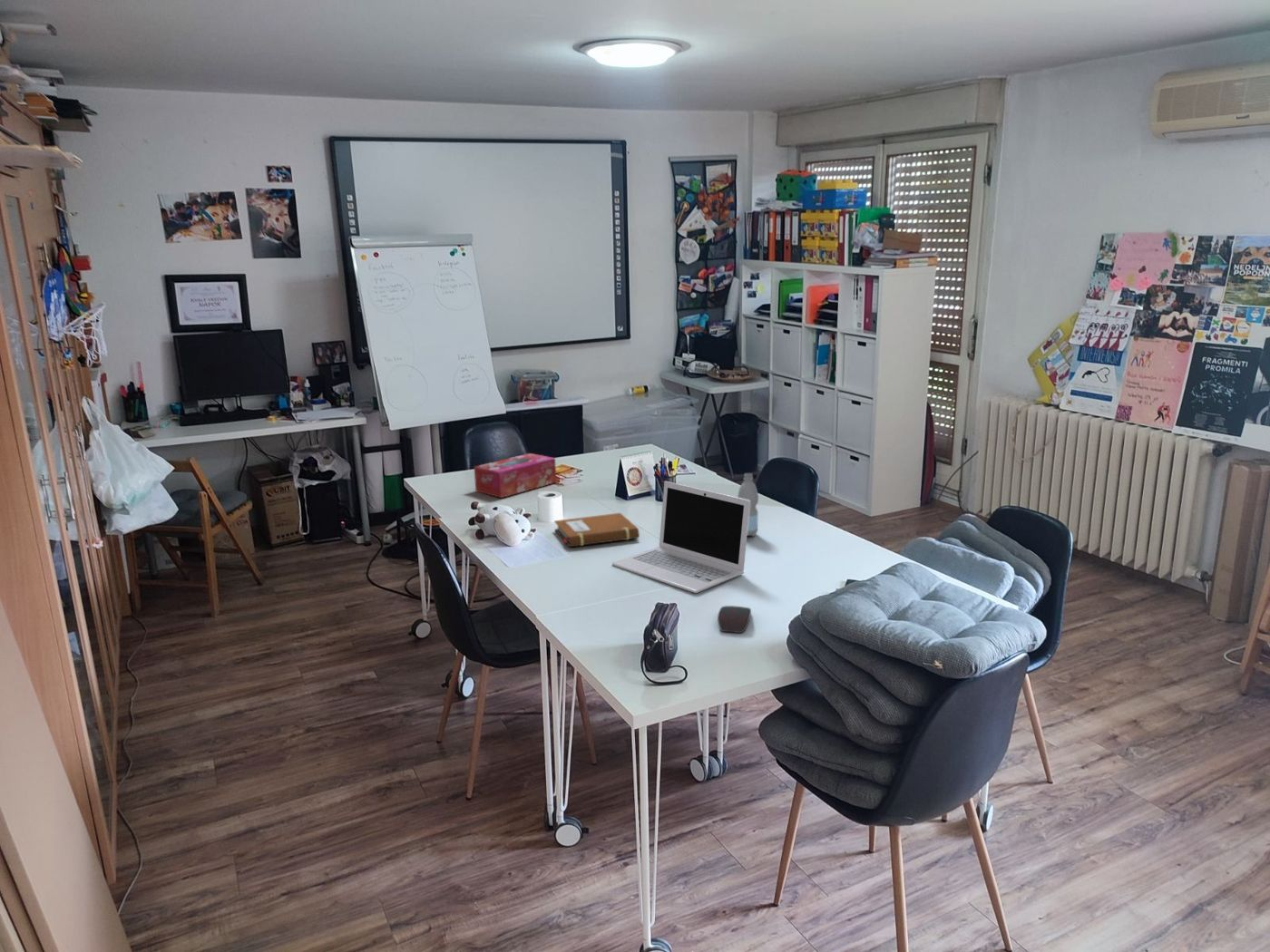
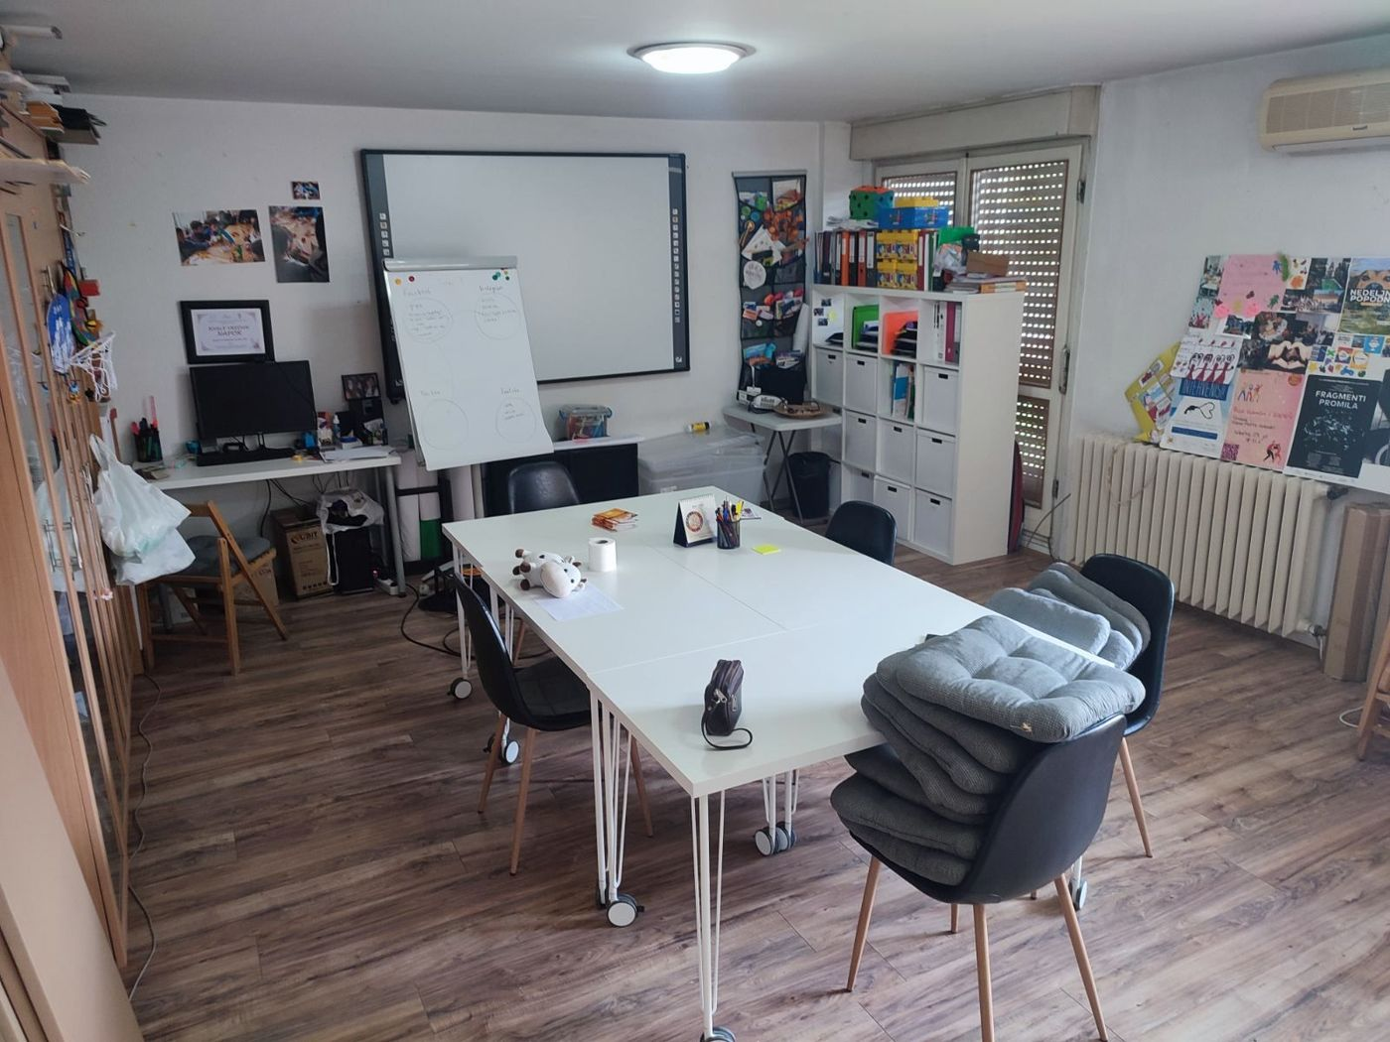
- water bottle [737,472,759,538]
- laptop [611,481,750,594]
- notebook [553,512,640,548]
- computer mouse [717,605,752,634]
- tissue box [474,452,557,499]
